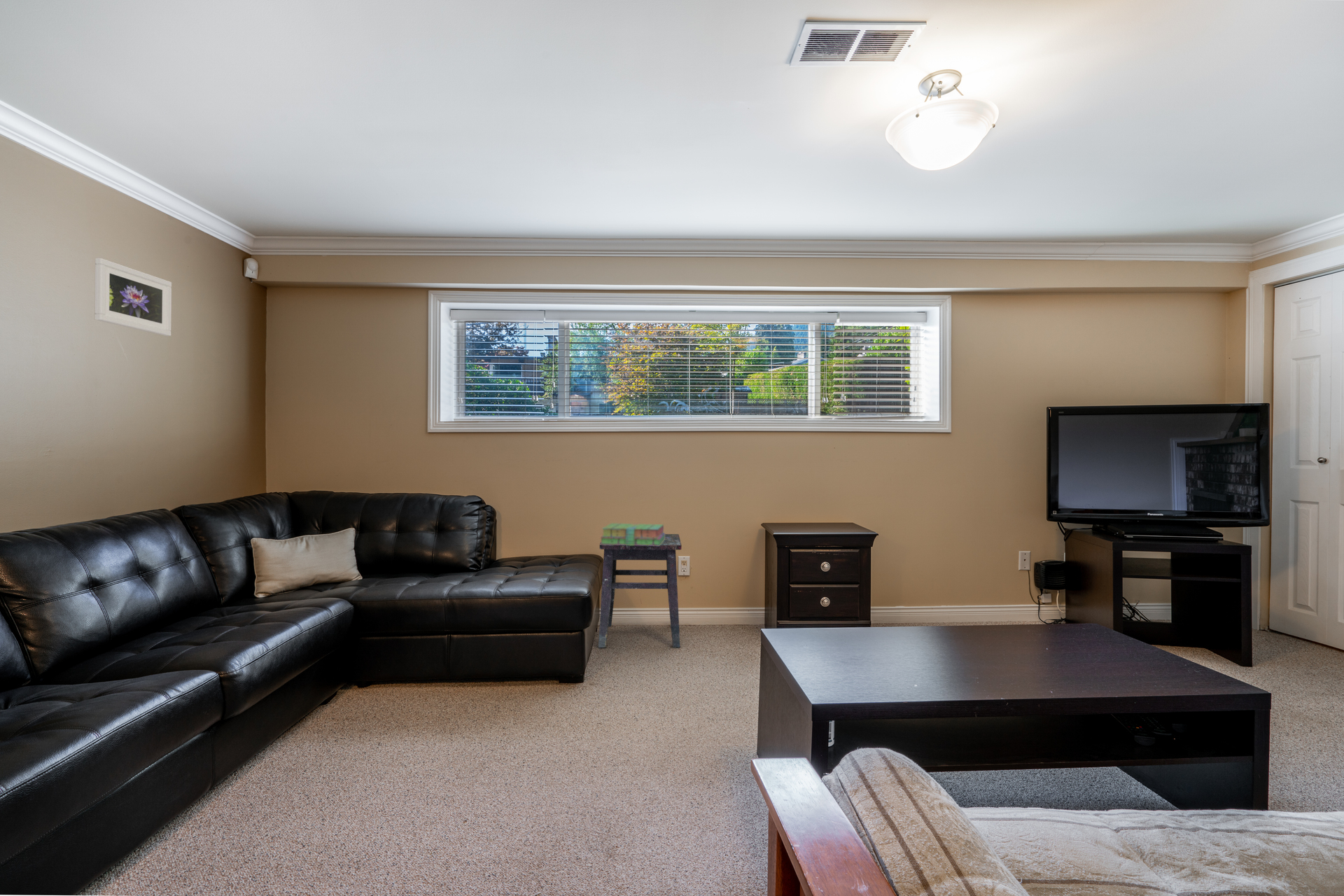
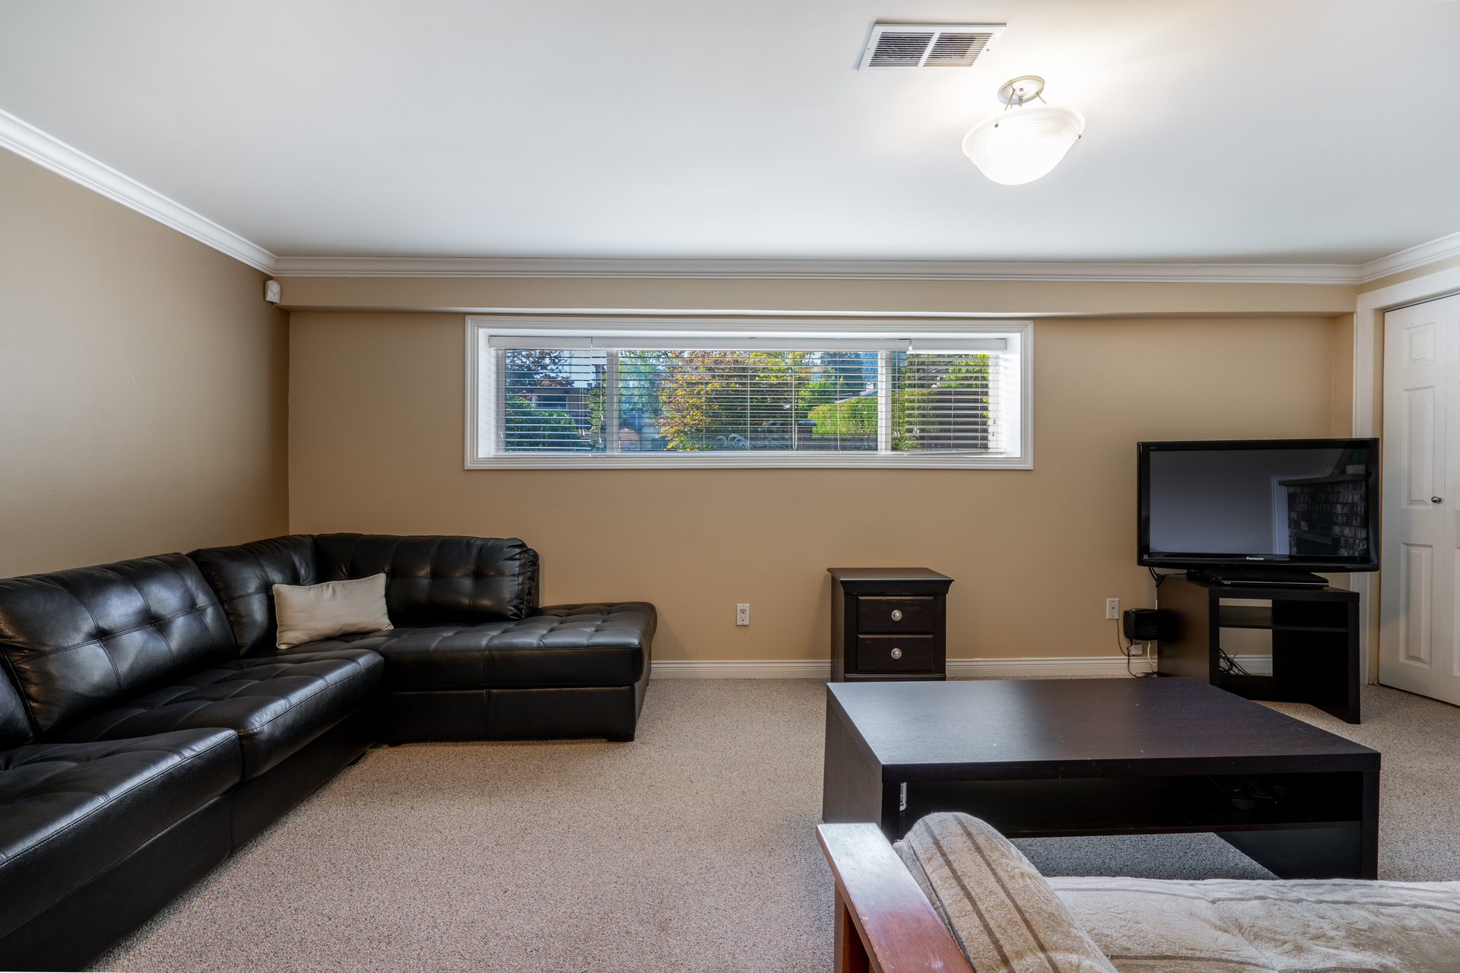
- stack of books [599,523,666,546]
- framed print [94,258,172,337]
- side table [598,533,682,648]
